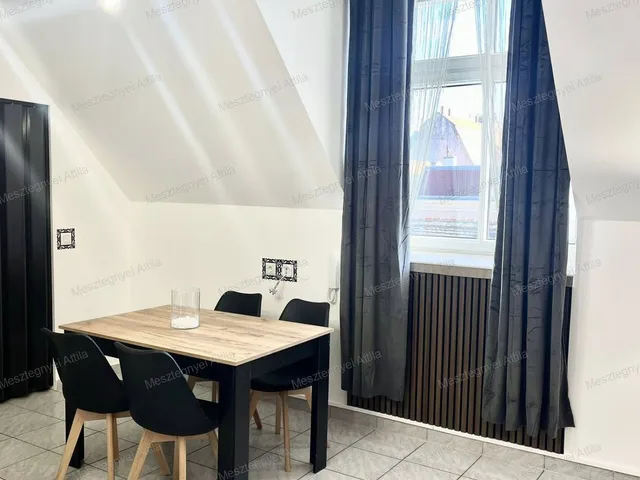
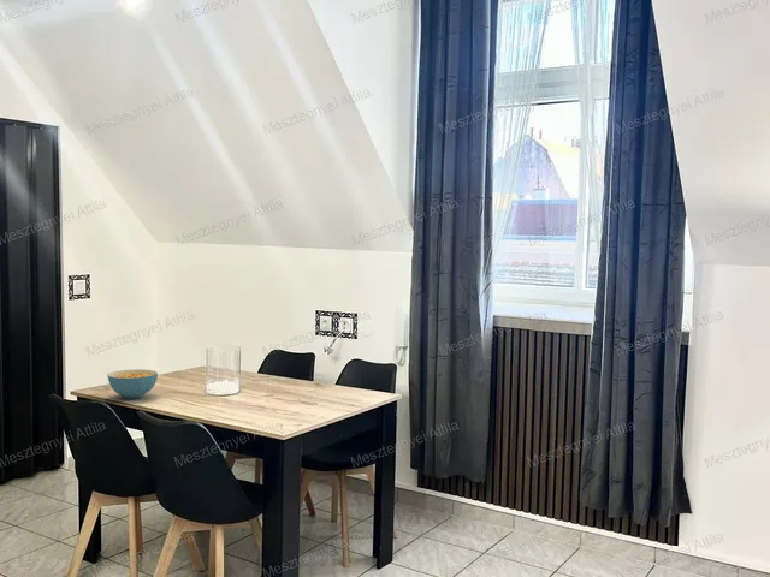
+ cereal bowl [106,368,159,399]
